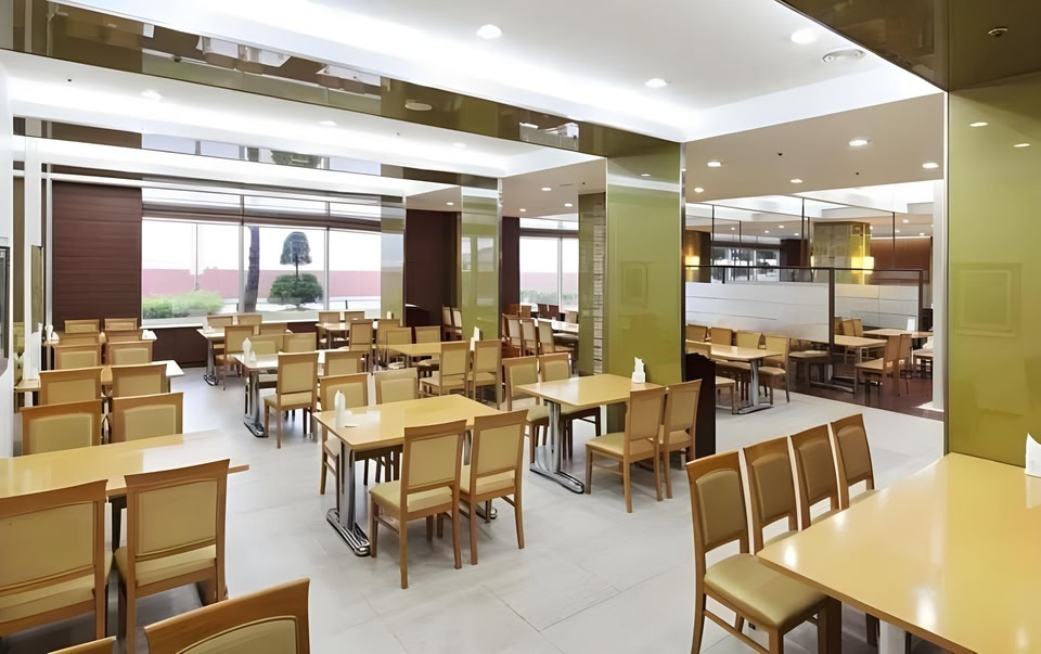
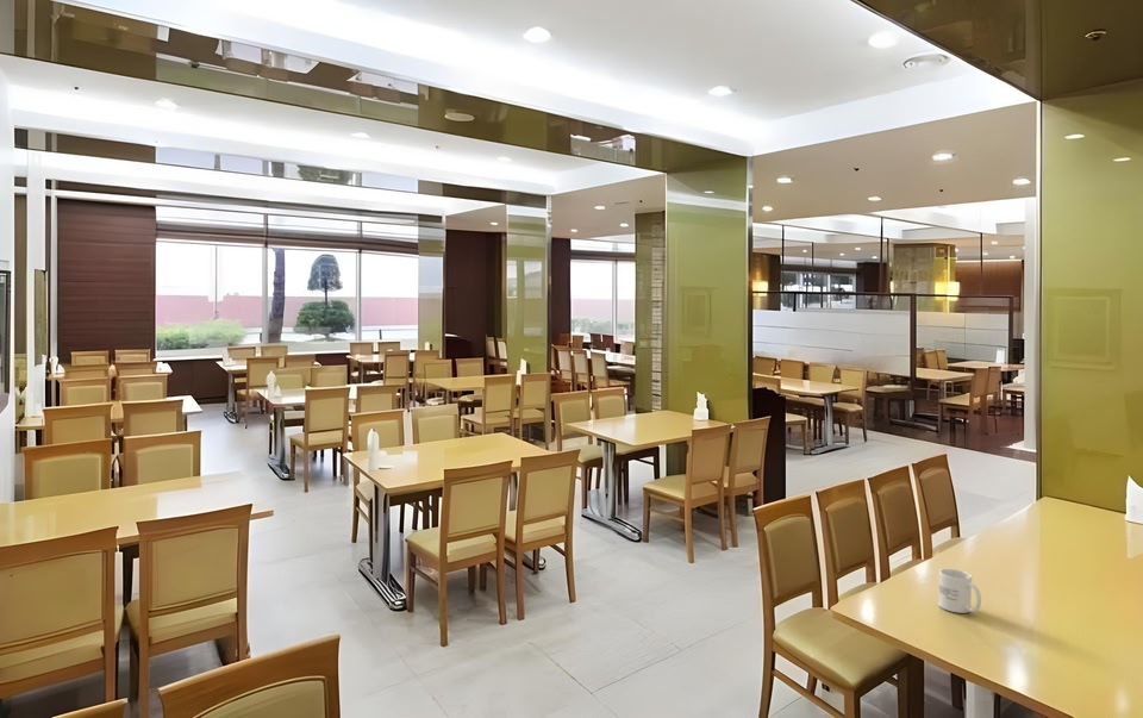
+ mug [937,568,982,614]
